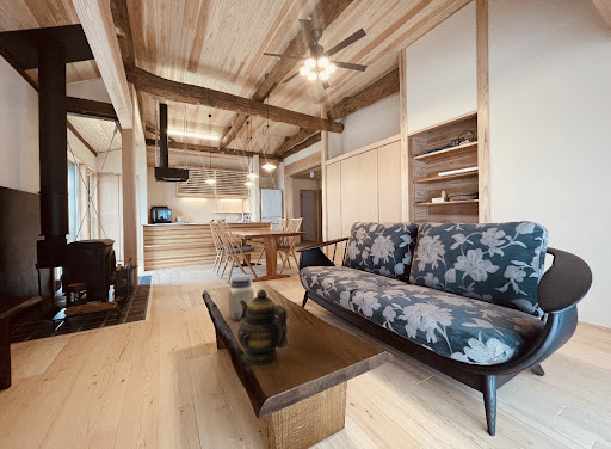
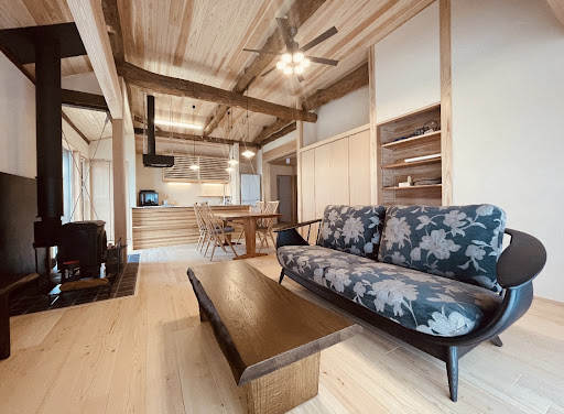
- jar [228,276,255,321]
- teapot [236,288,289,365]
